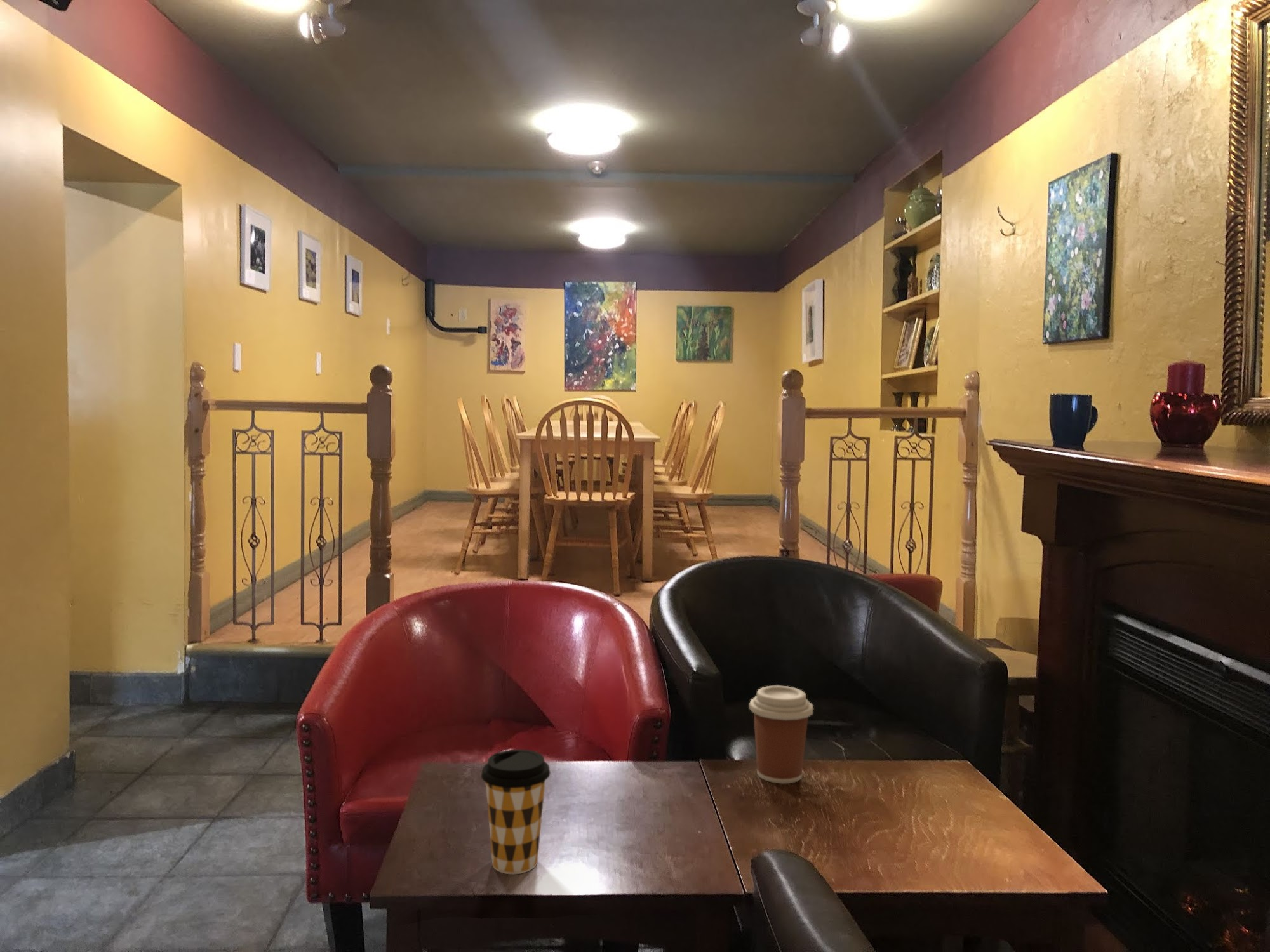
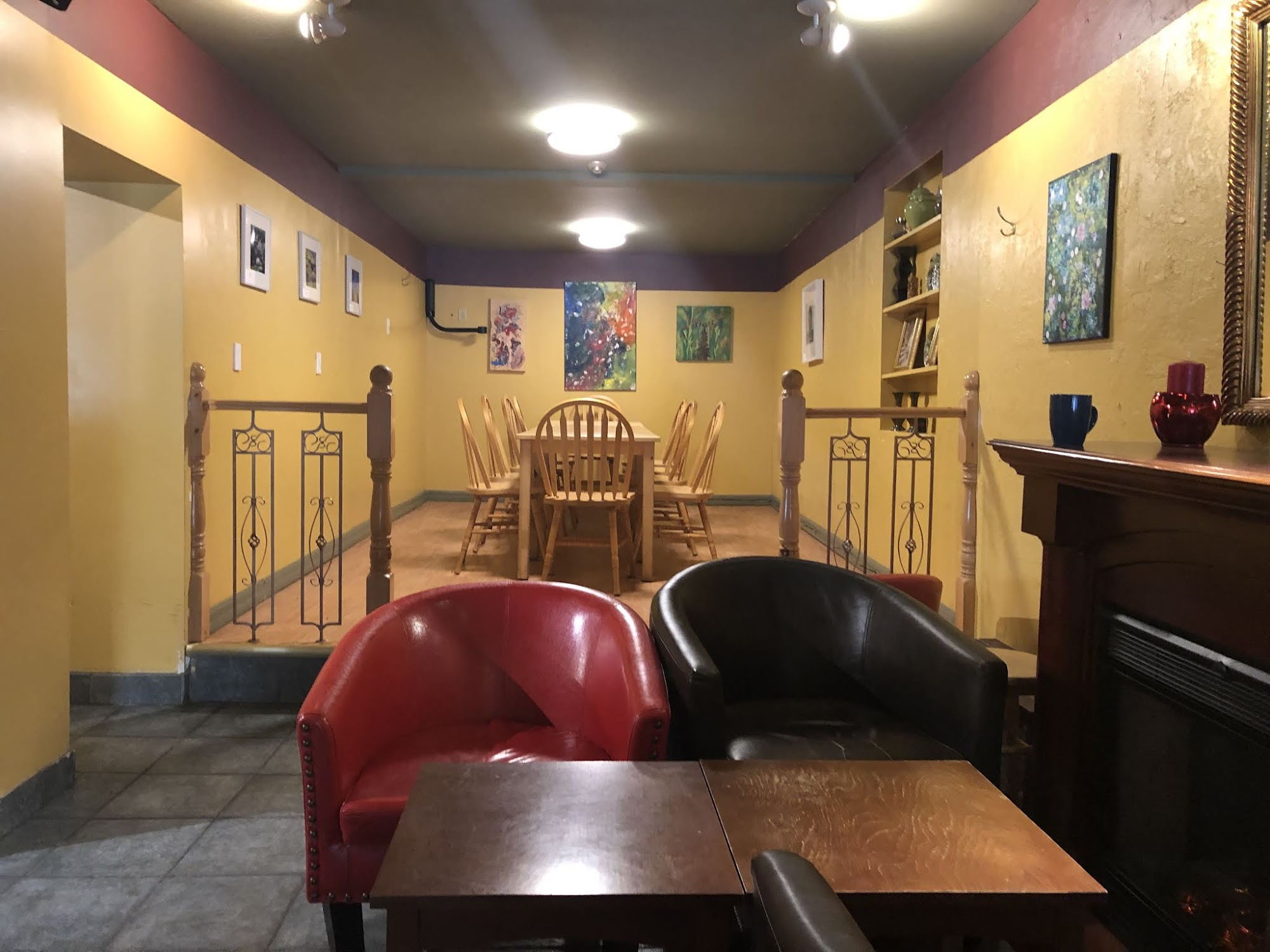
- coffee cup [749,685,814,784]
- coffee cup [481,749,551,875]
